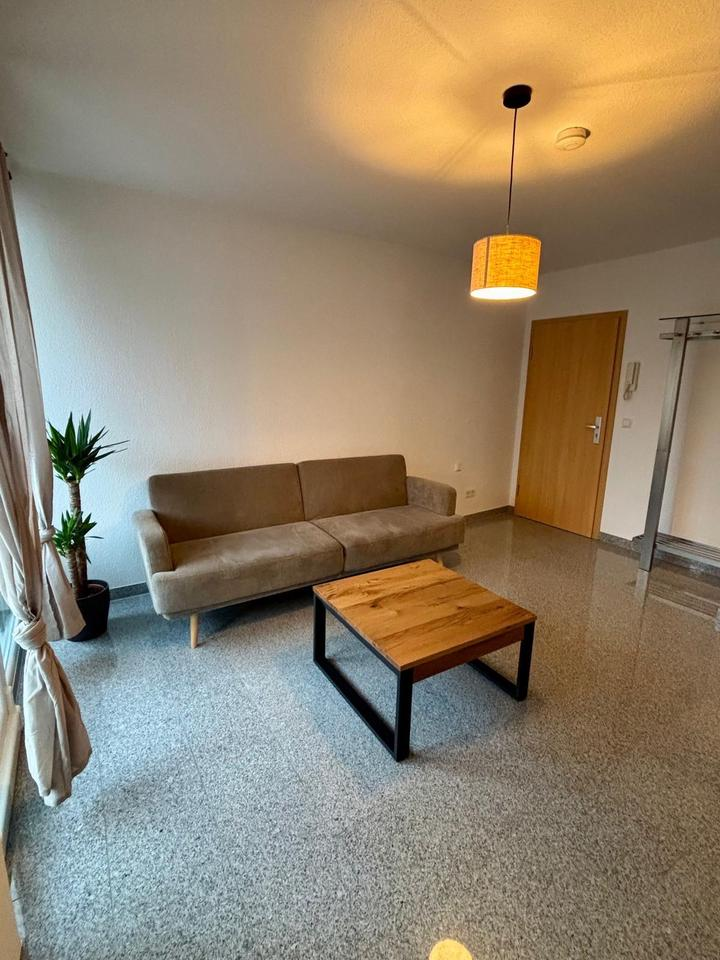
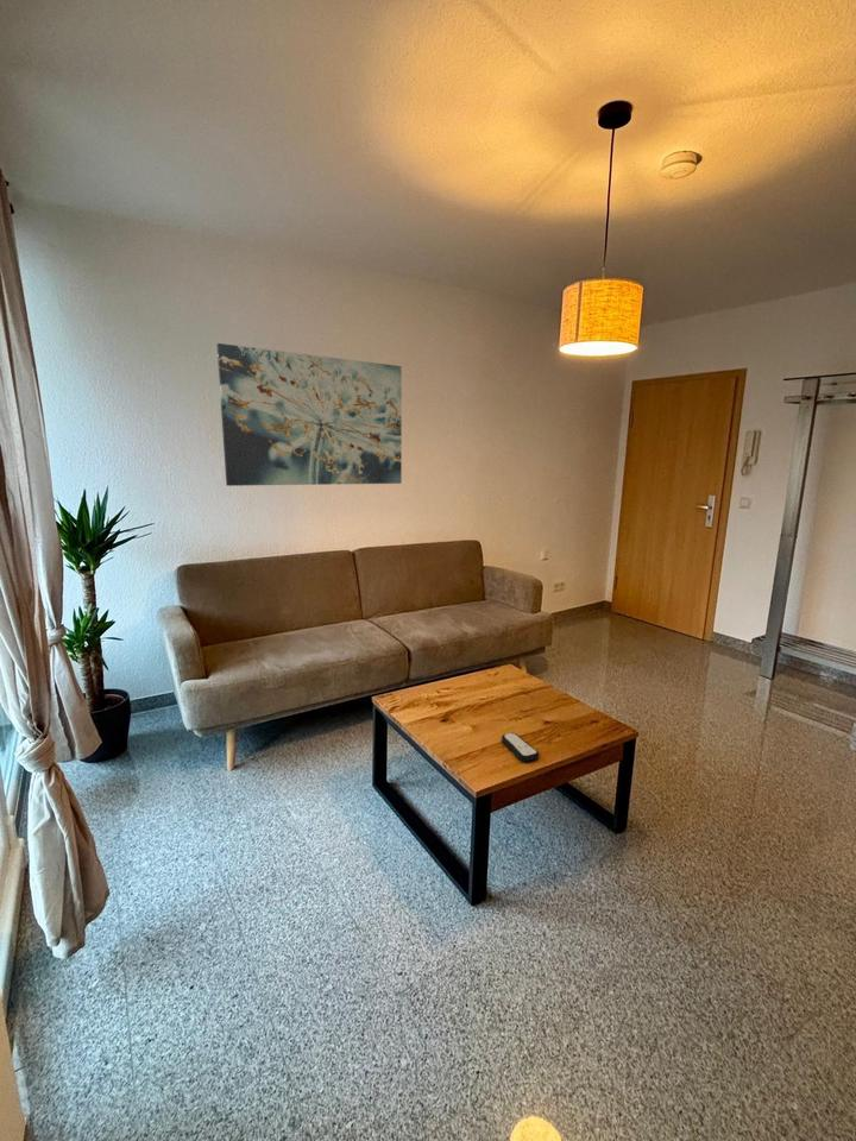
+ wall art [215,342,403,487]
+ remote control [501,732,540,762]
